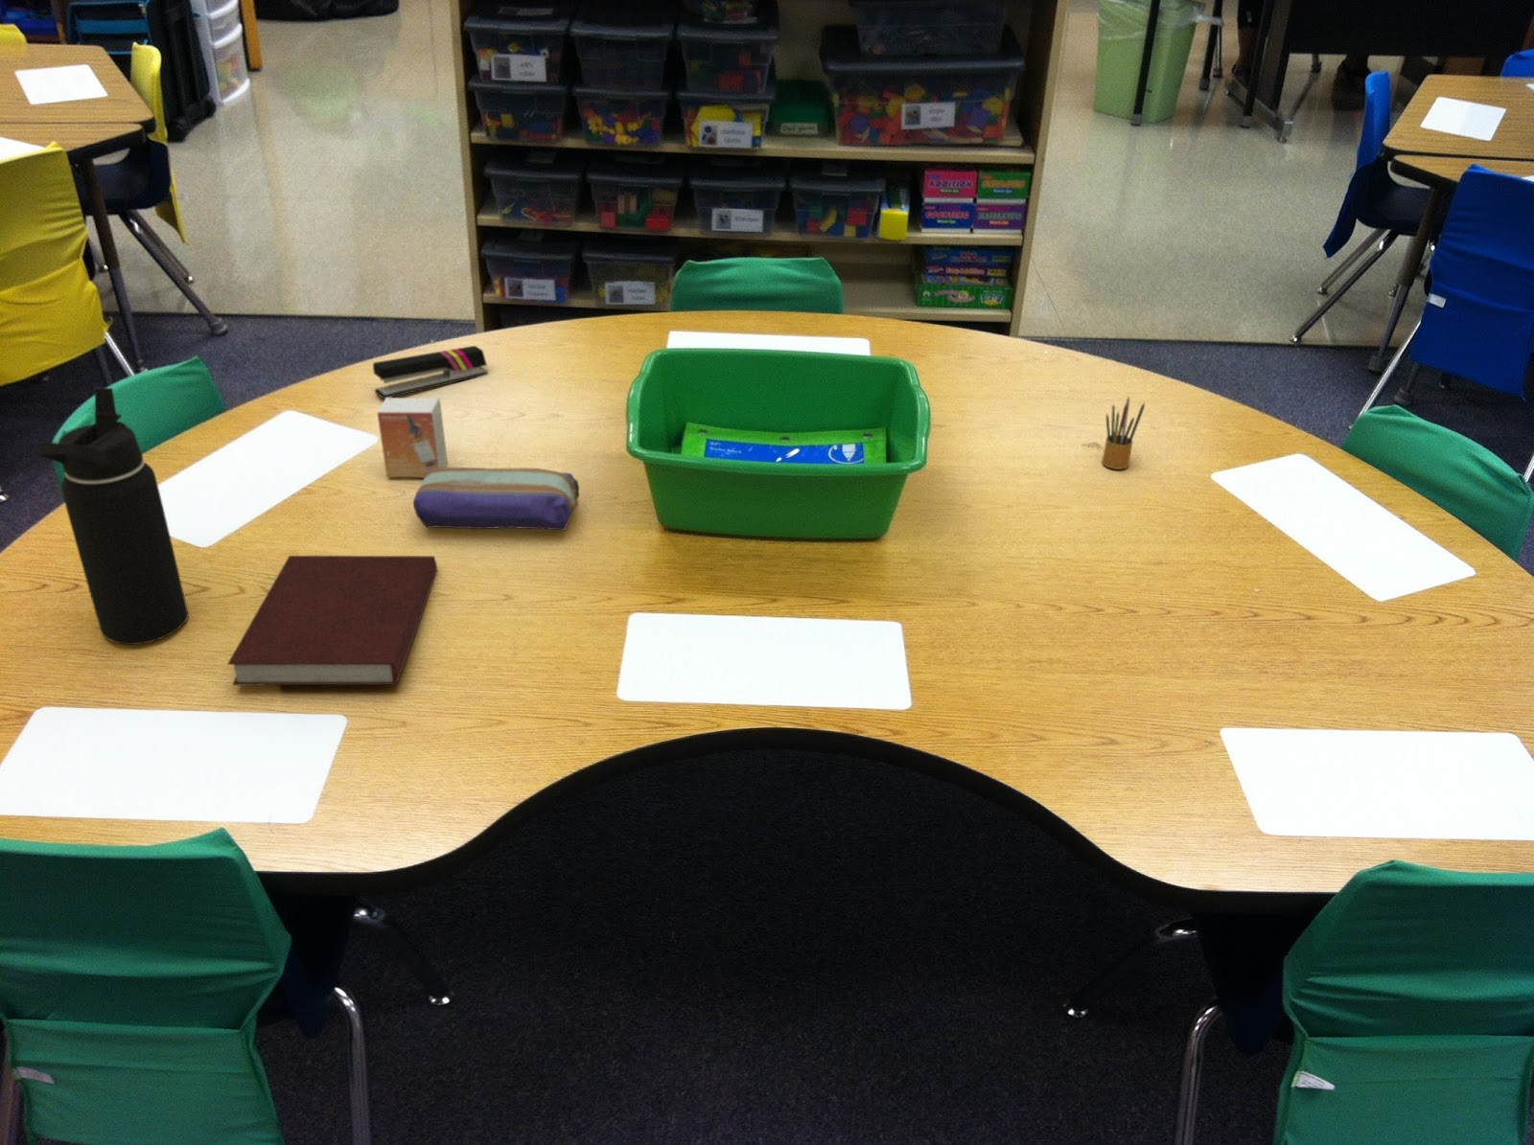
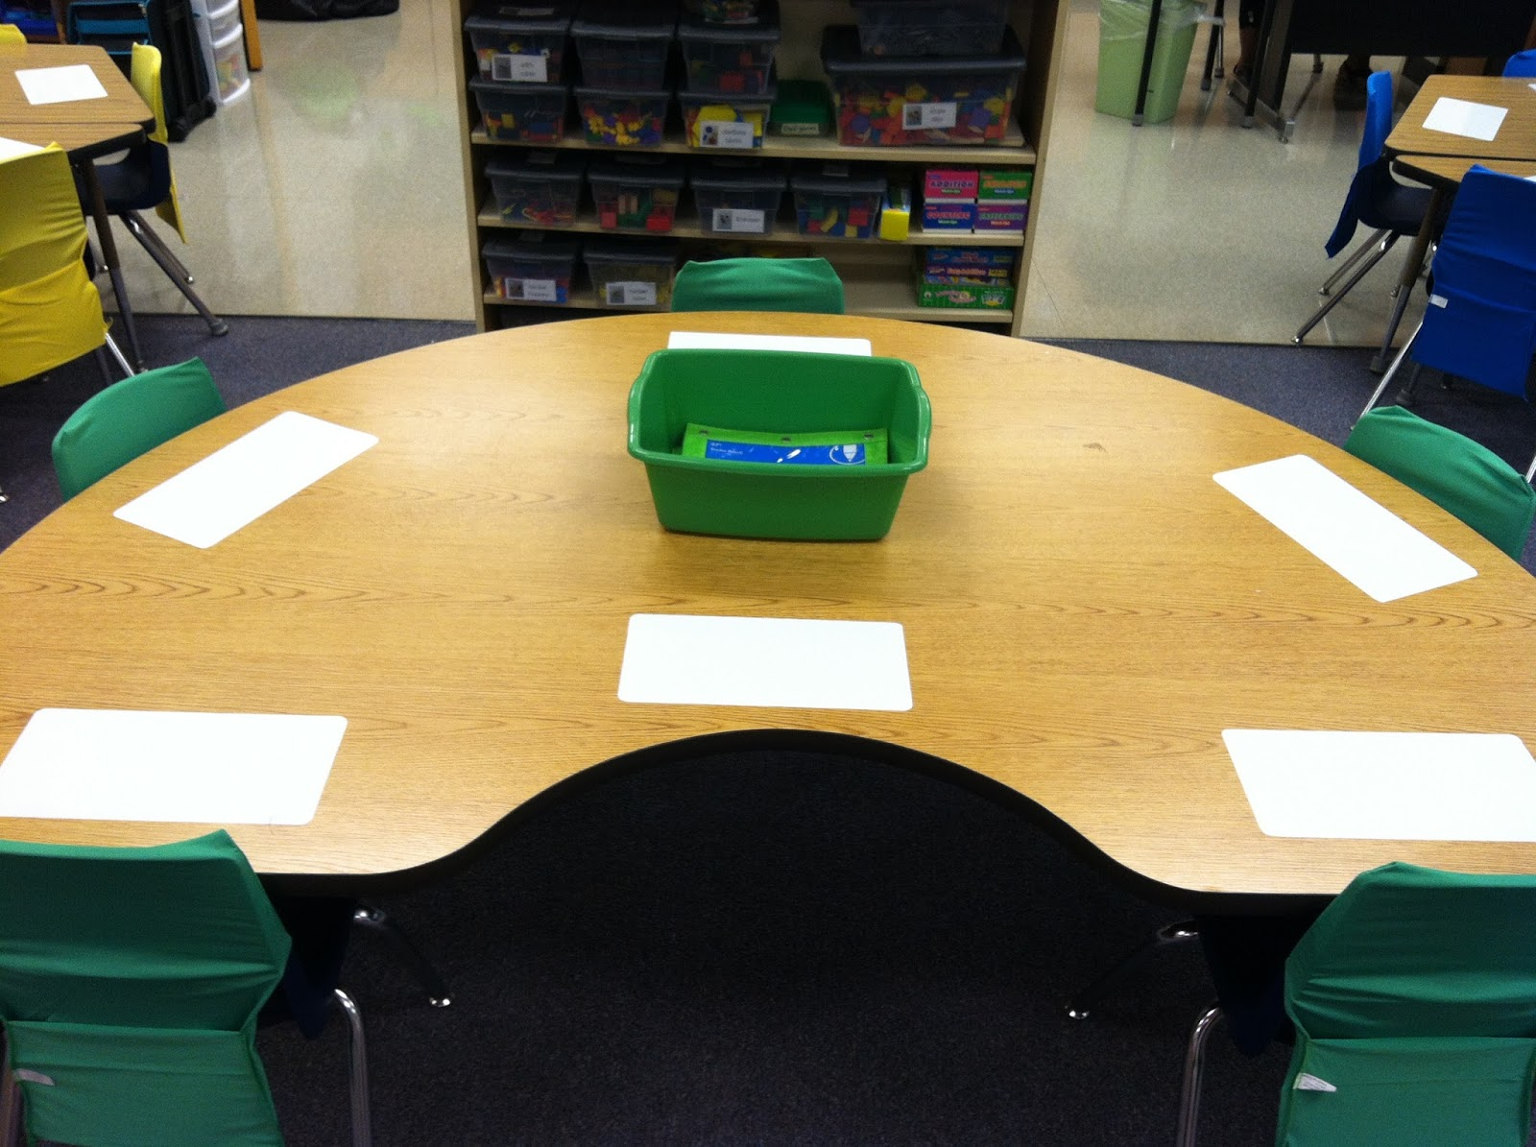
- water bottle [31,386,189,646]
- stapler [372,345,488,399]
- notebook [226,554,438,686]
- small box [377,397,449,479]
- pencil box [1102,394,1145,470]
- pencil case [413,467,580,532]
